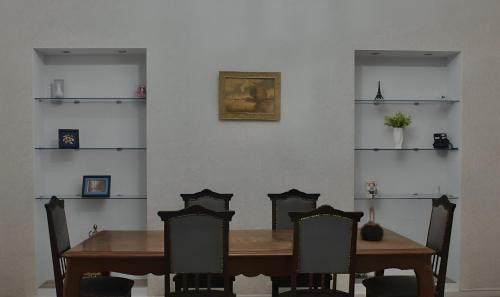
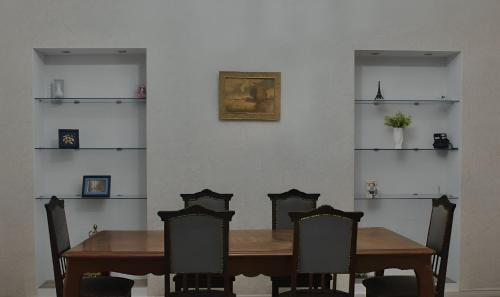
- teapot [359,205,385,242]
